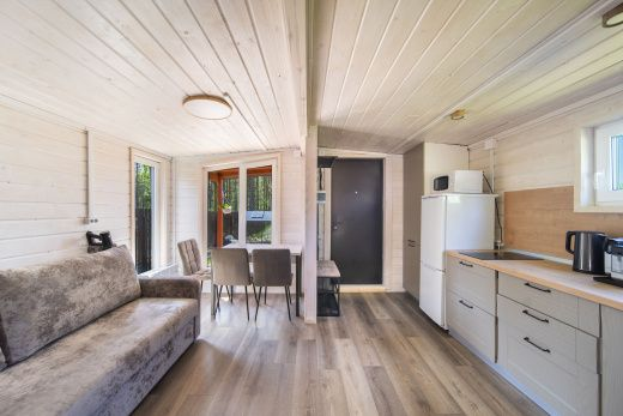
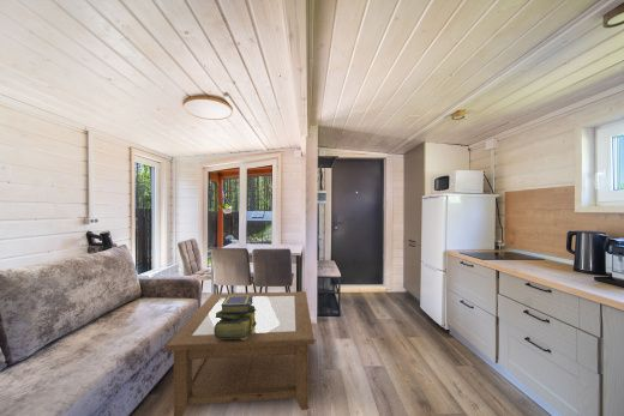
+ stack of books [214,296,257,339]
+ coffee table [163,290,316,416]
